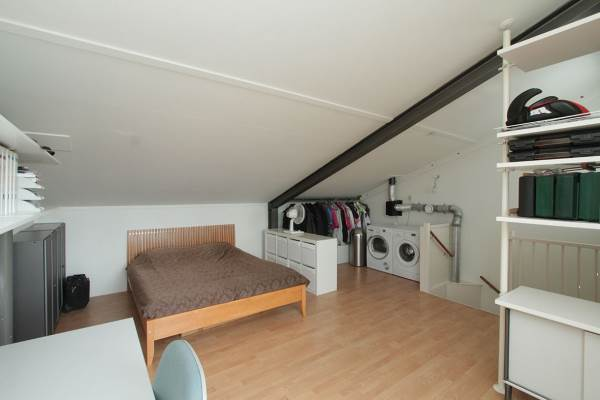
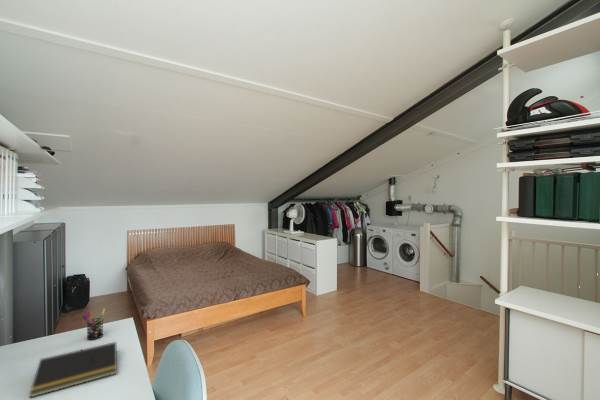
+ notepad [29,341,118,399]
+ pen holder [81,308,106,341]
